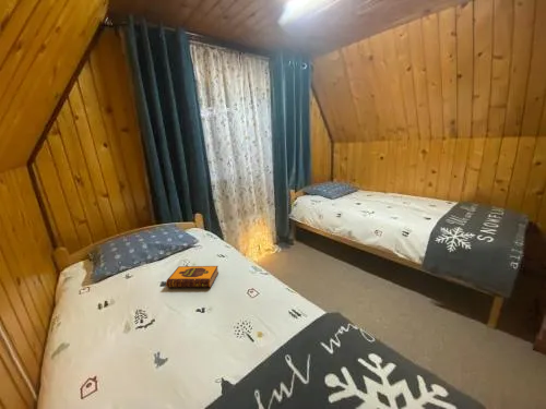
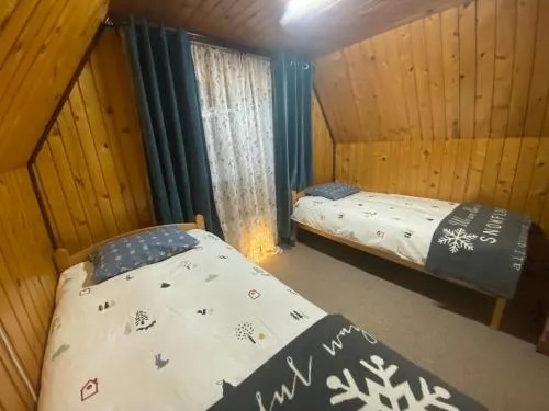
- hardback book [165,265,219,289]
